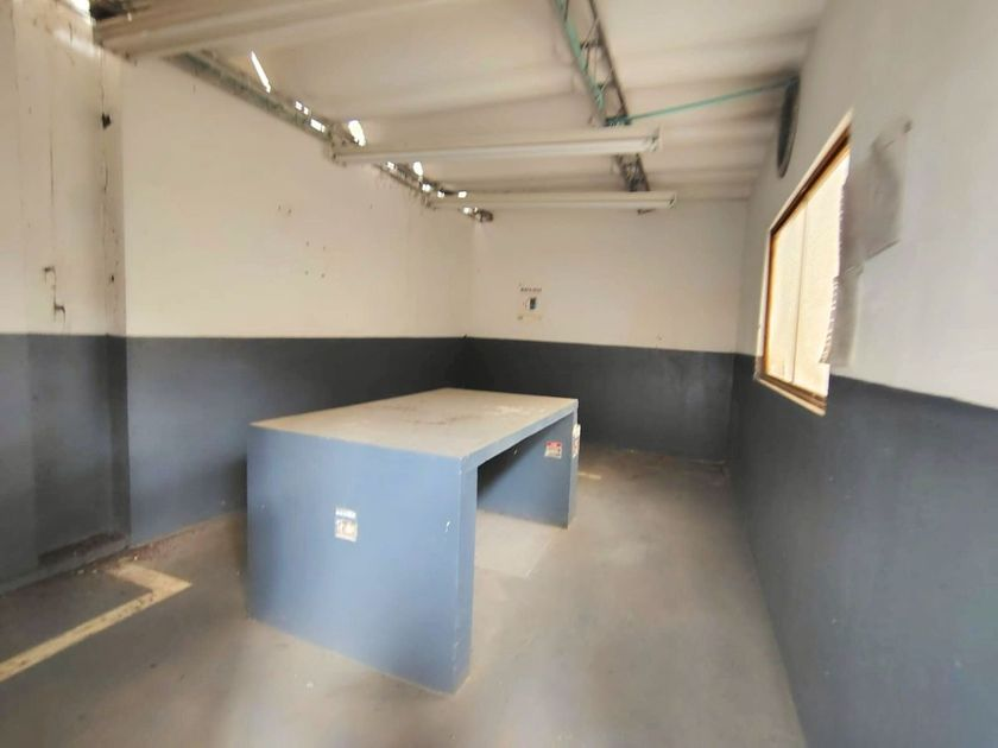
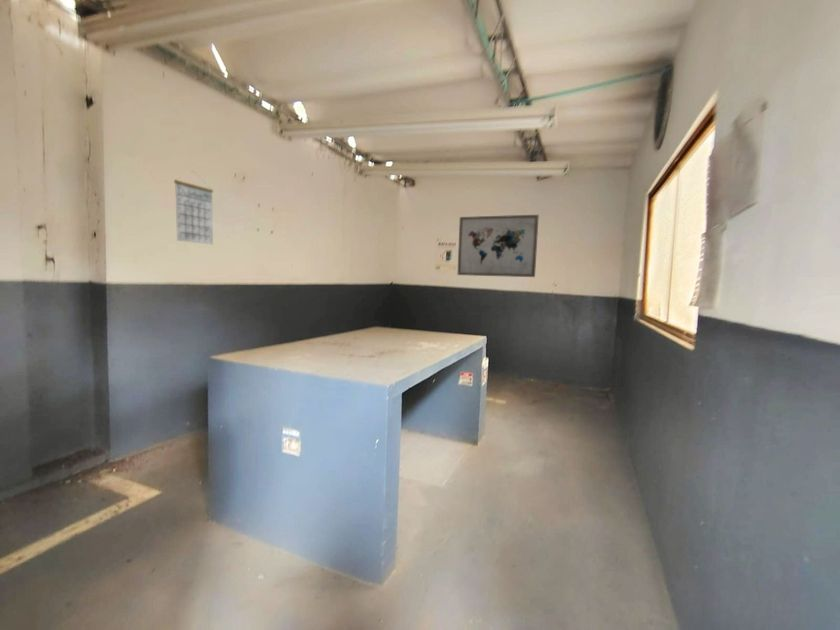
+ calendar [173,170,214,246]
+ wall art [456,214,540,278]
